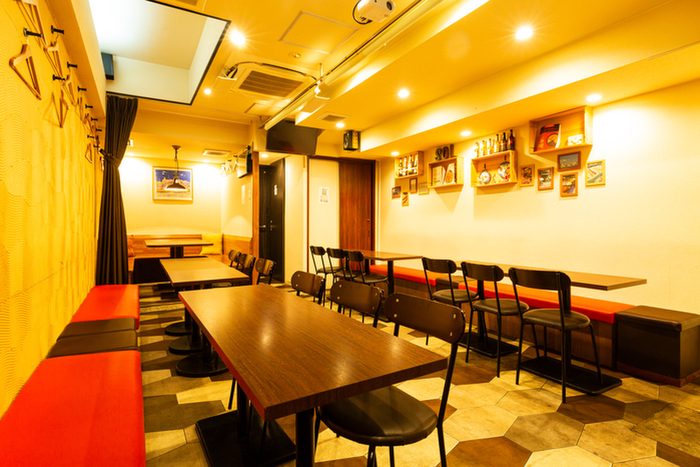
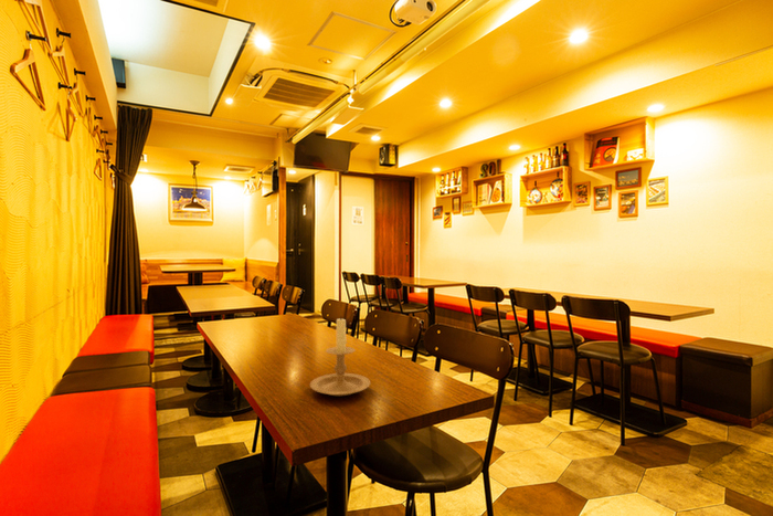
+ candle holder [309,315,371,397]
